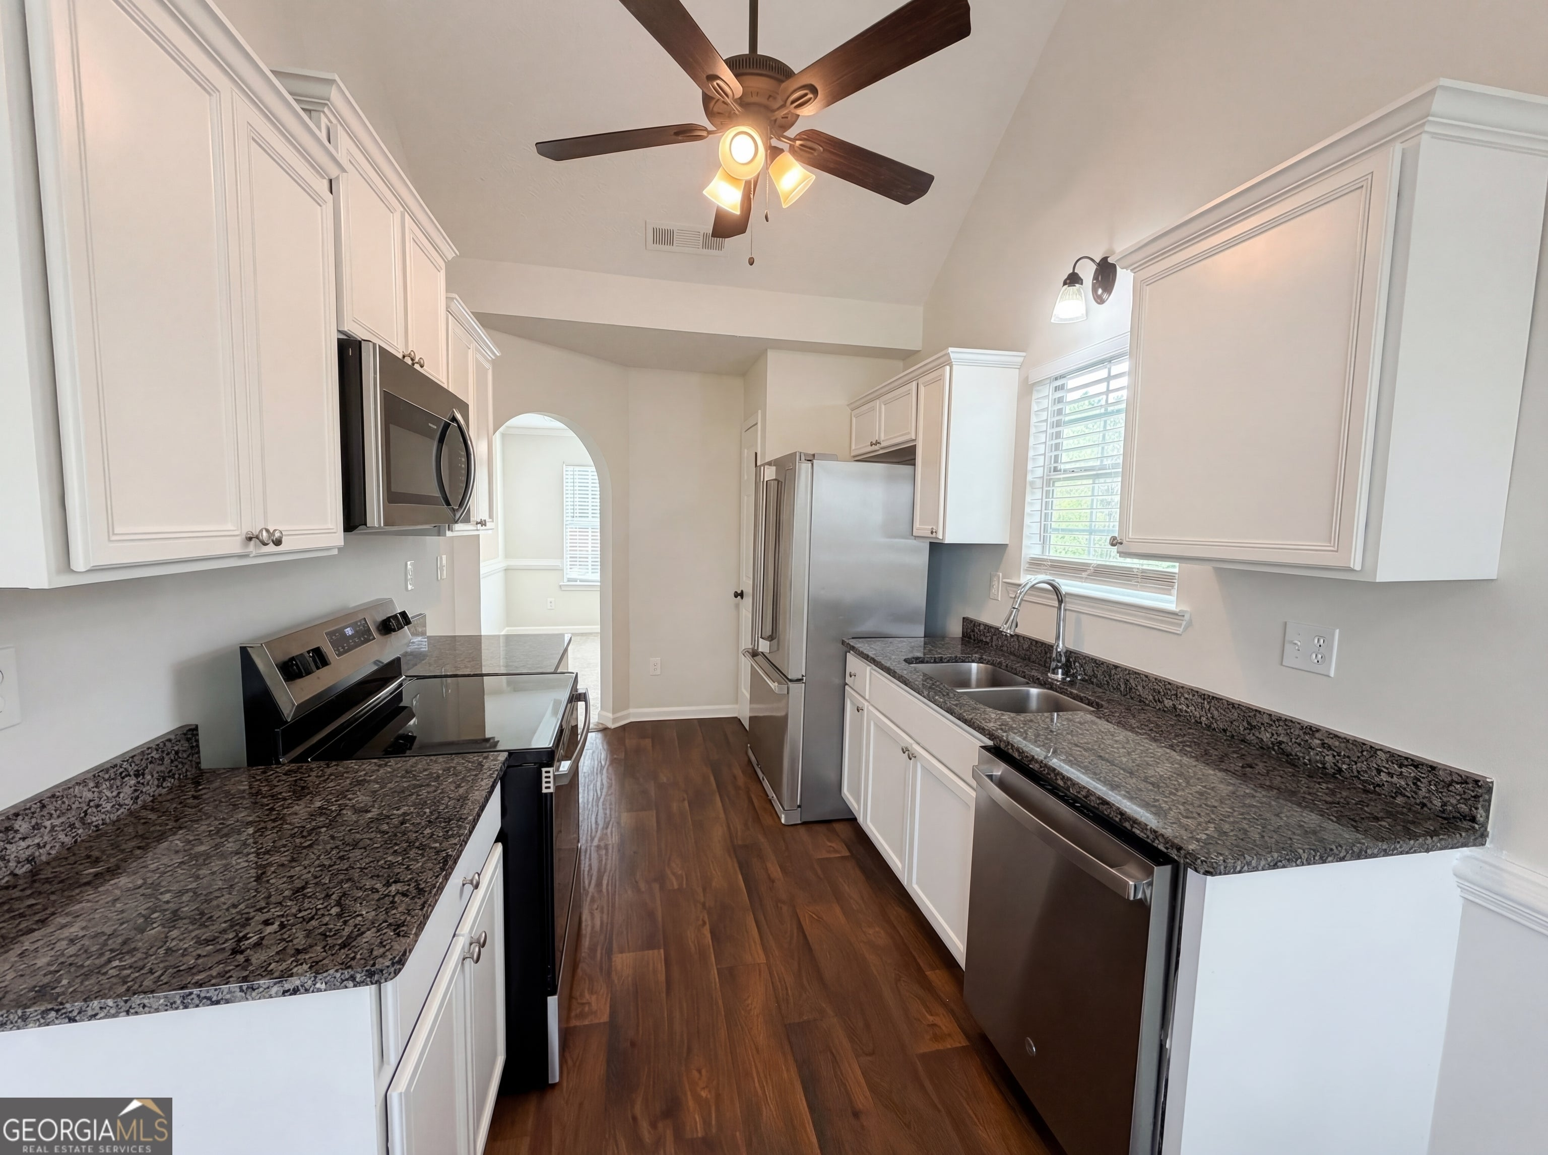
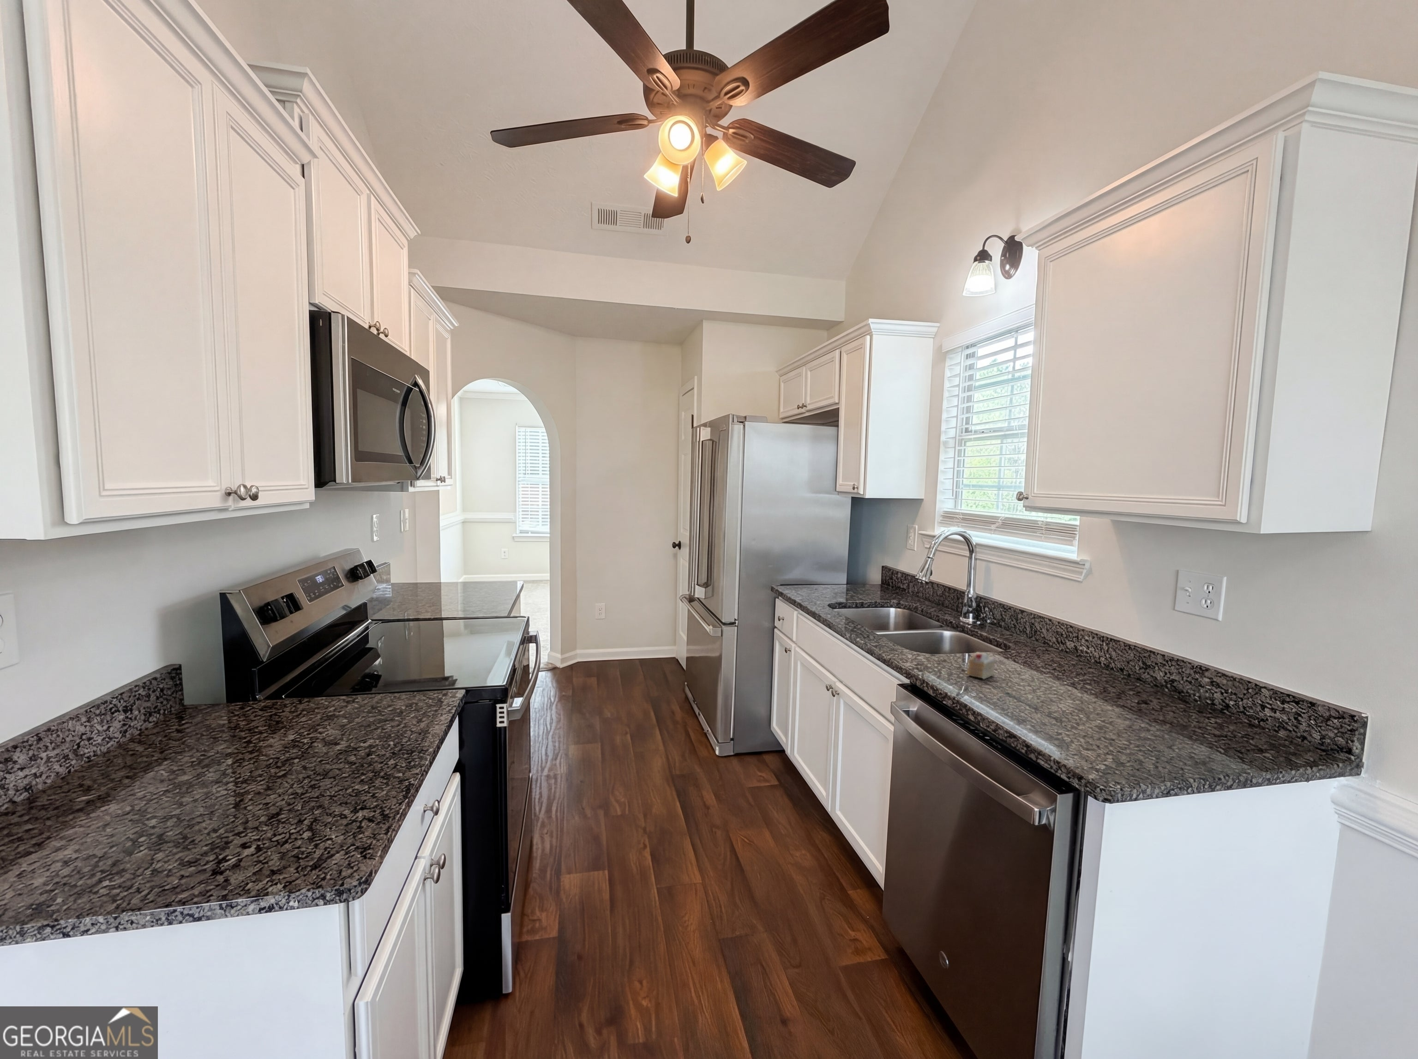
+ cake slice [966,652,995,680]
